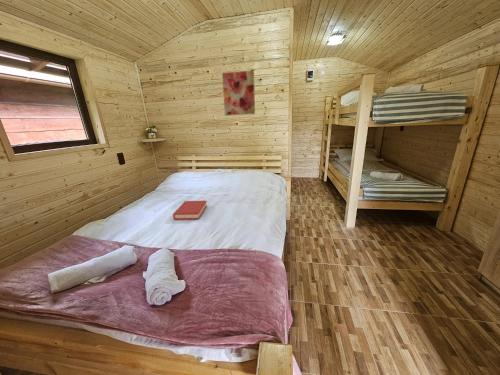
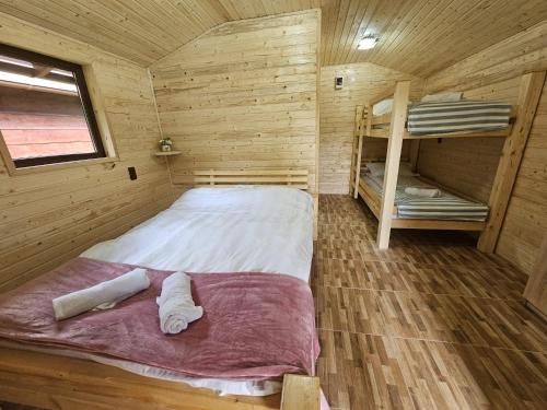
- wall art [221,69,256,116]
- hardback book [172,200,208,221]
